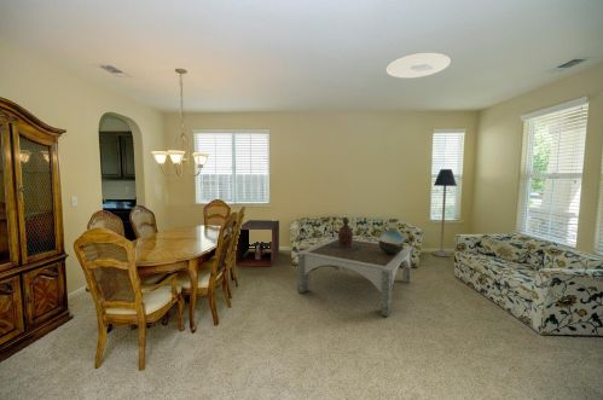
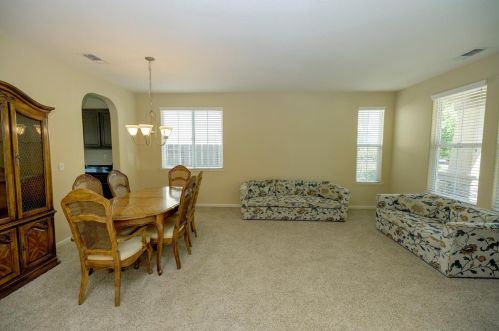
- storage cabinet [234,219,280,267]
- ceiling light [385,52,452,80]
- decorative globe [377,228,405,254]
- floor lamp [431,168,458,259]
- lantern [326,216,365,251]
- coffee table [296,236,413,318]
